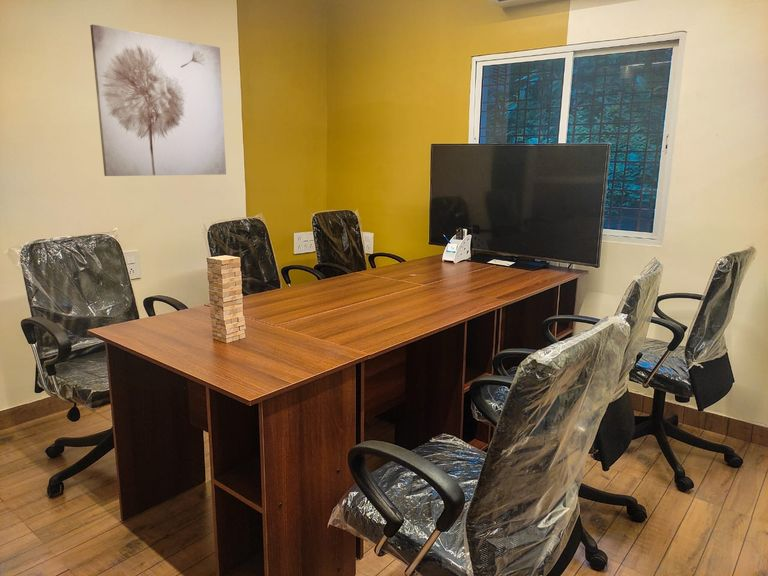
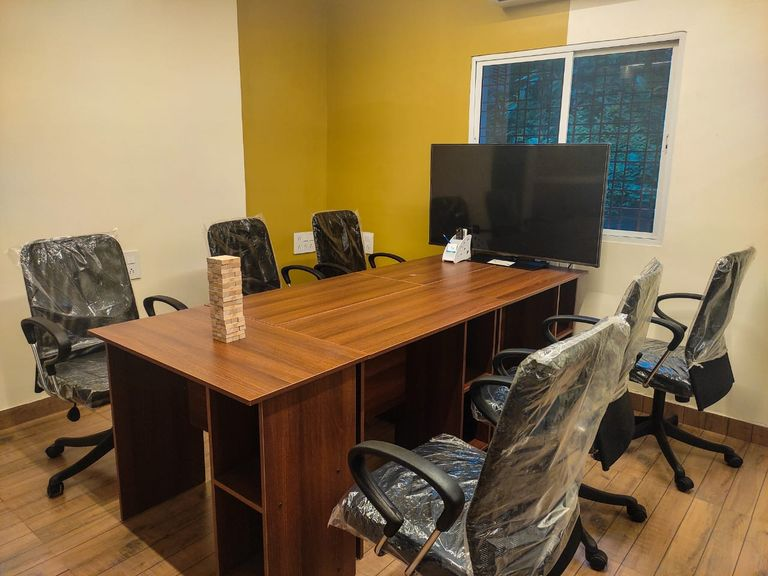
- wall art [89,23,227,177]
